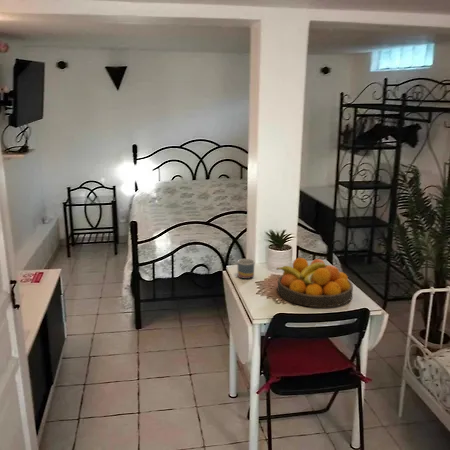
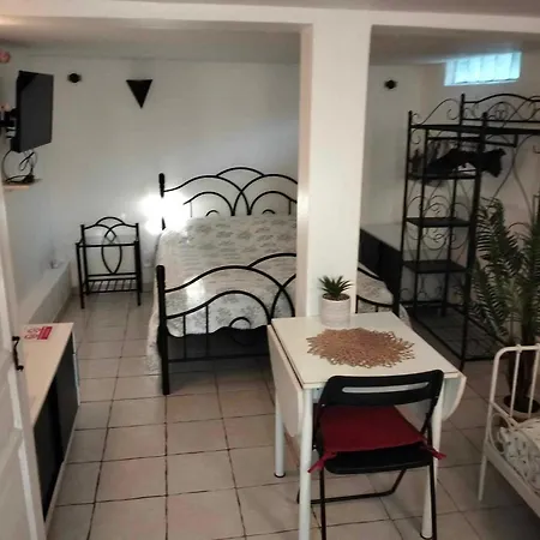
- fruit bowl [276,257,354,308]
- mug [237,257,255,280]
